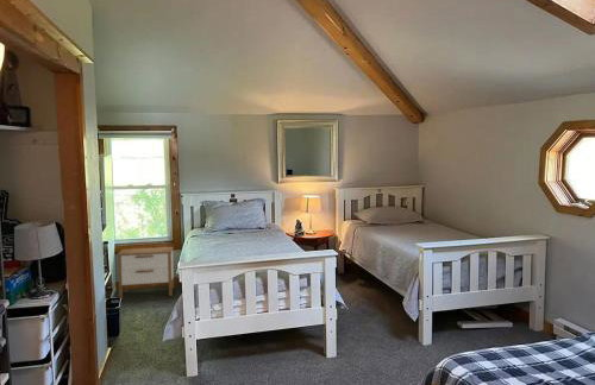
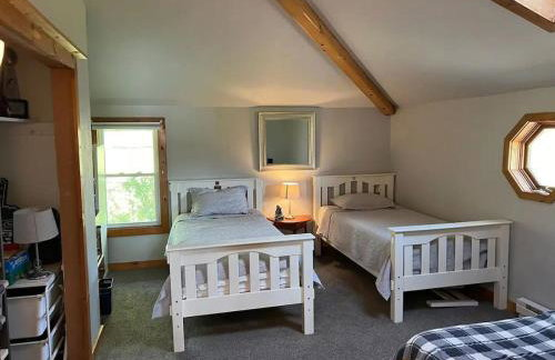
- nightstand [117,246,175,301]
